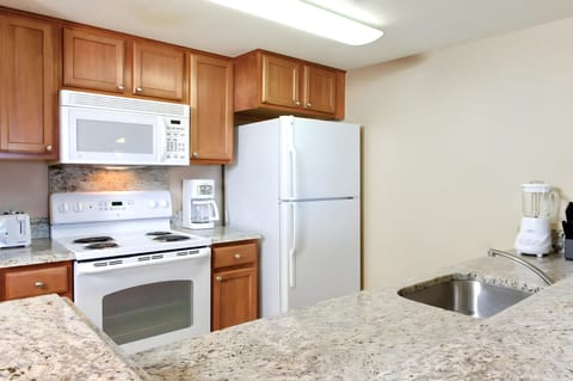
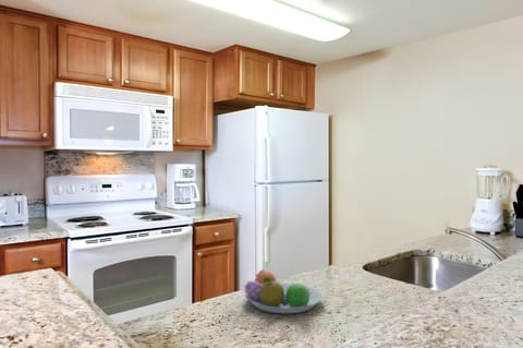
+ fruit bowl [243,269,324,314]
